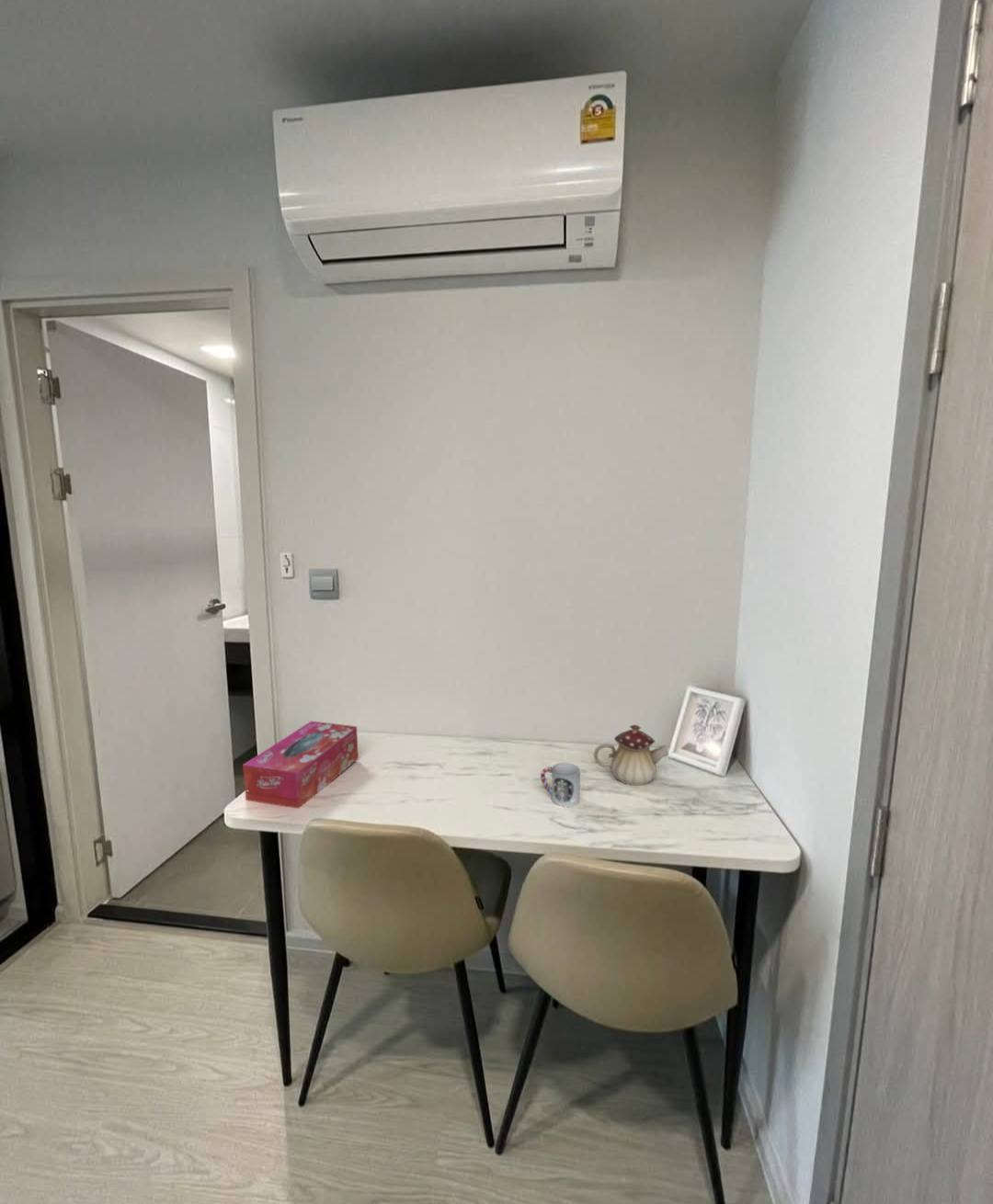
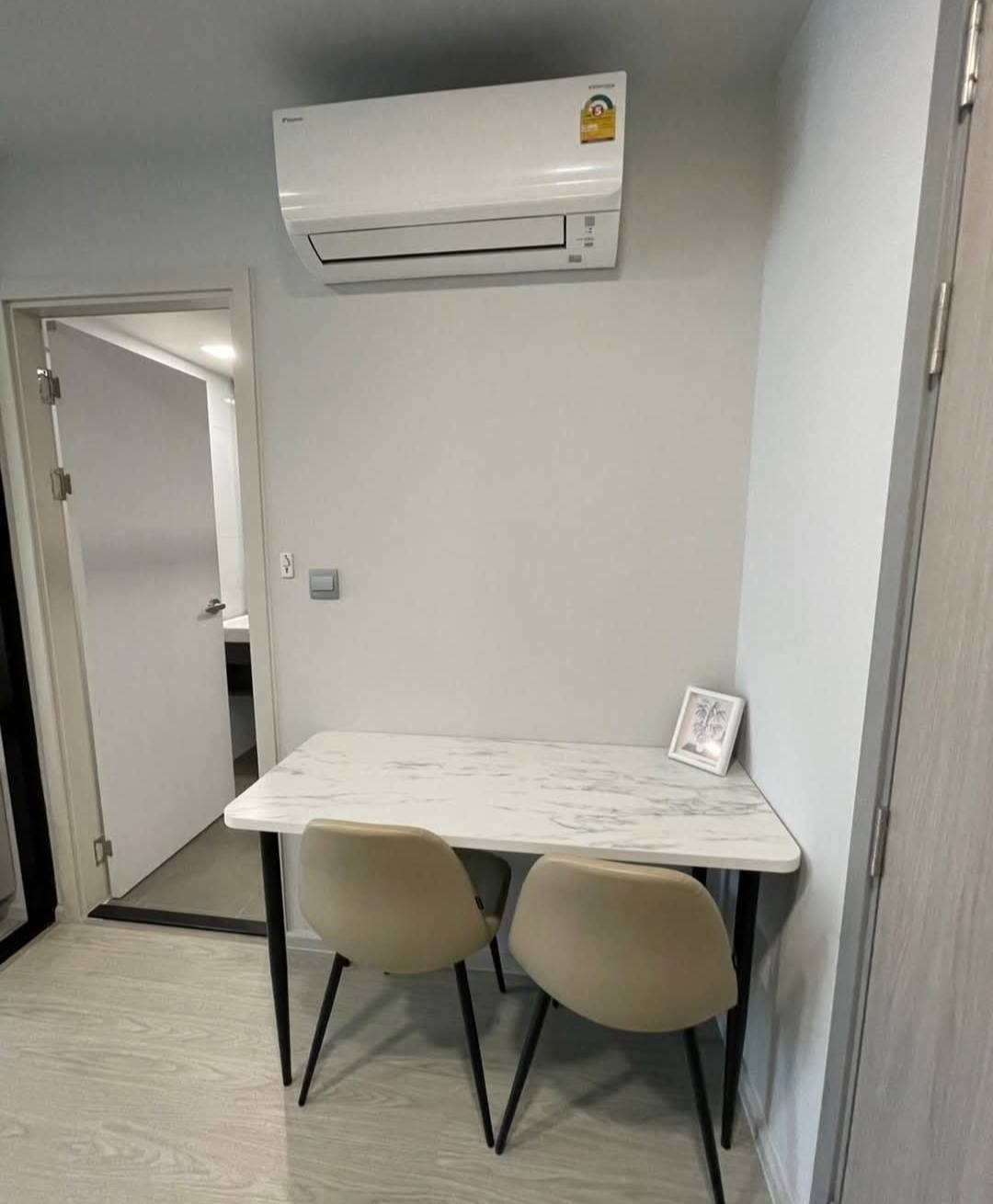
- tissue box [242,721,360,810]
- teapot [593,724,669,787]
- cup [540,762,581,808]
